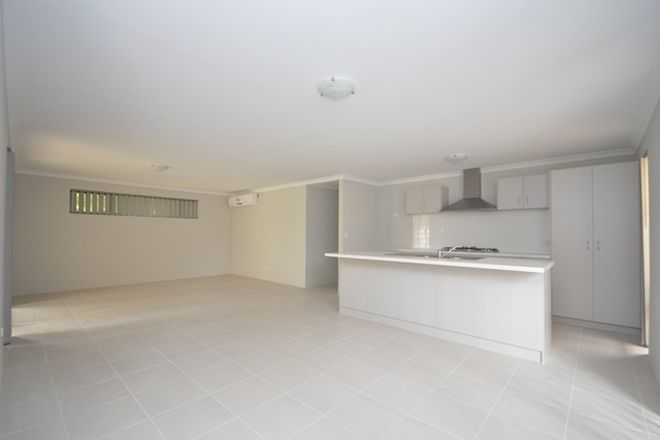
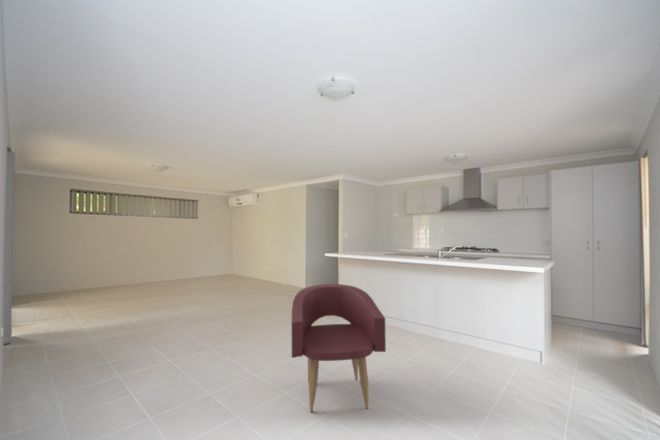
+ armchair [290,283,387,414]
